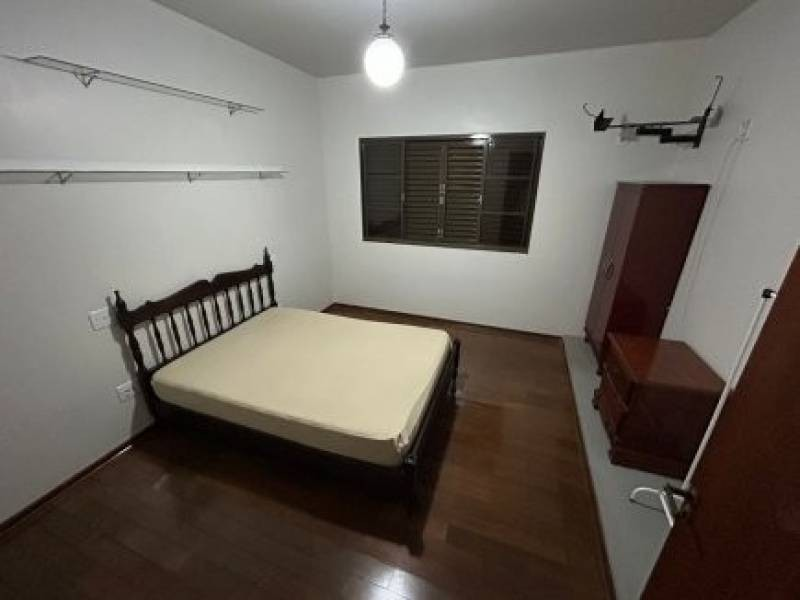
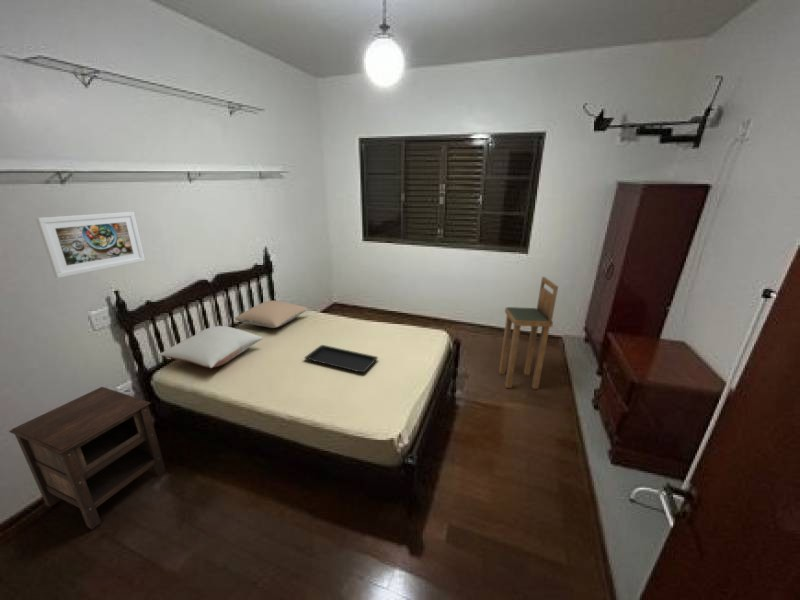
+ pillow [234,300,309,329]
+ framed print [35,211,146,279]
+ serving tray [303,344,379,373]
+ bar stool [498,276,559,390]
+ nightstand [8,386,167,530]
+ pillow [158,325,263,369]
